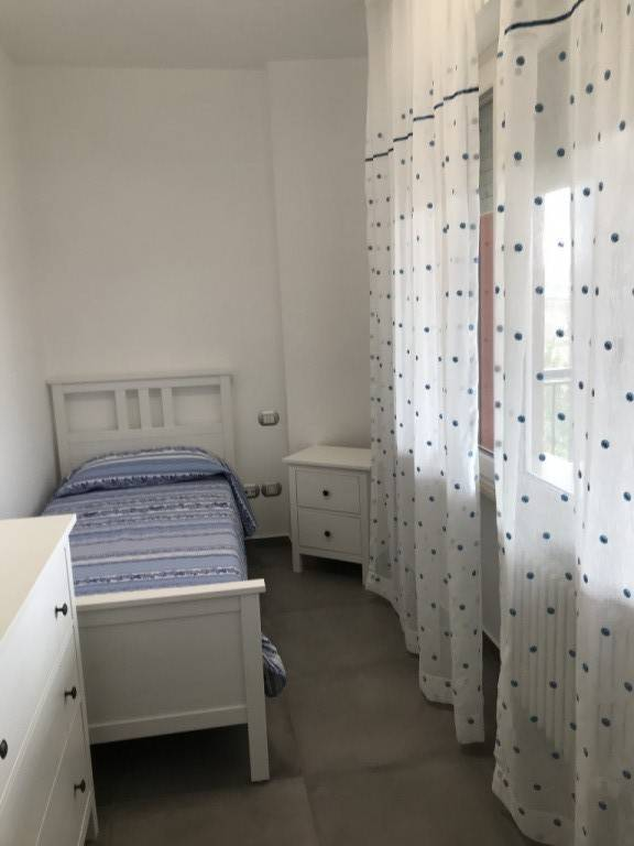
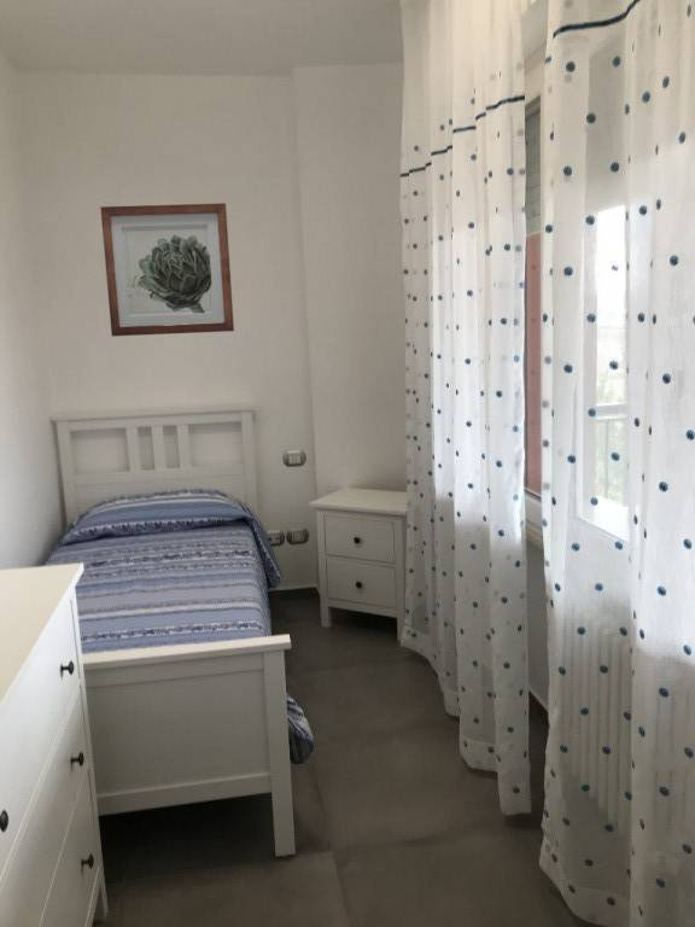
+ wall art [99,202,235,338]
